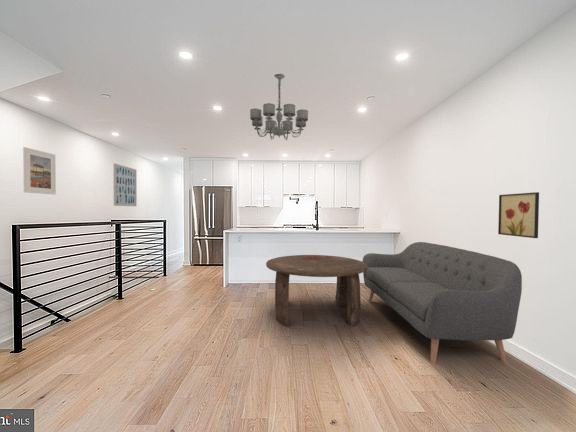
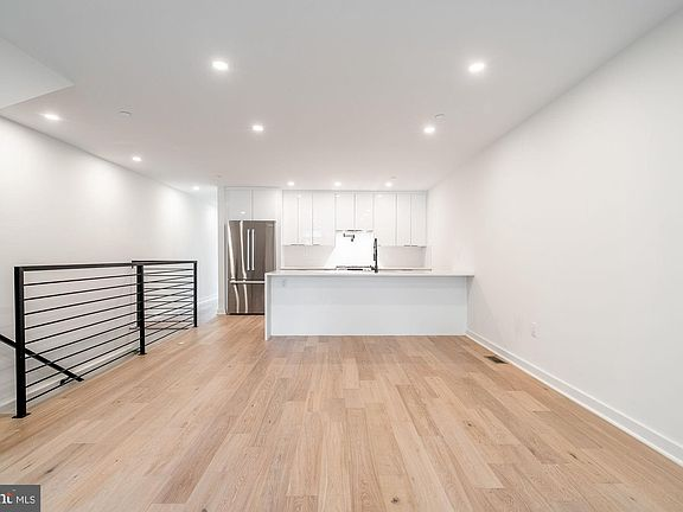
- sofa [362,241,523,364]
- wall art [497,191,540,239]
- chandelier [249,73,309,141]
- wall art [113,162,138,207]
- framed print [22,146,57,195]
- coffee table [265,254,368,328]
